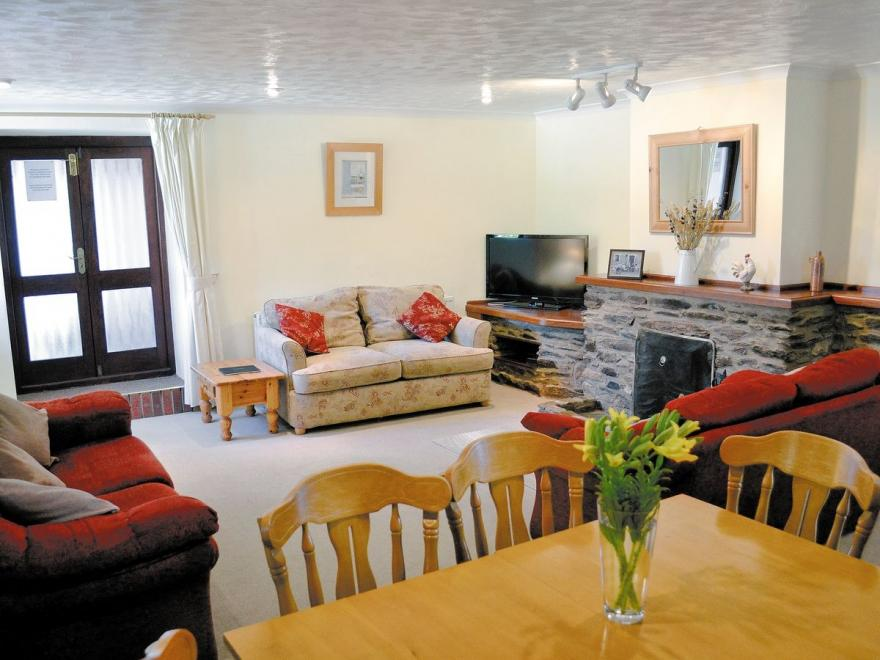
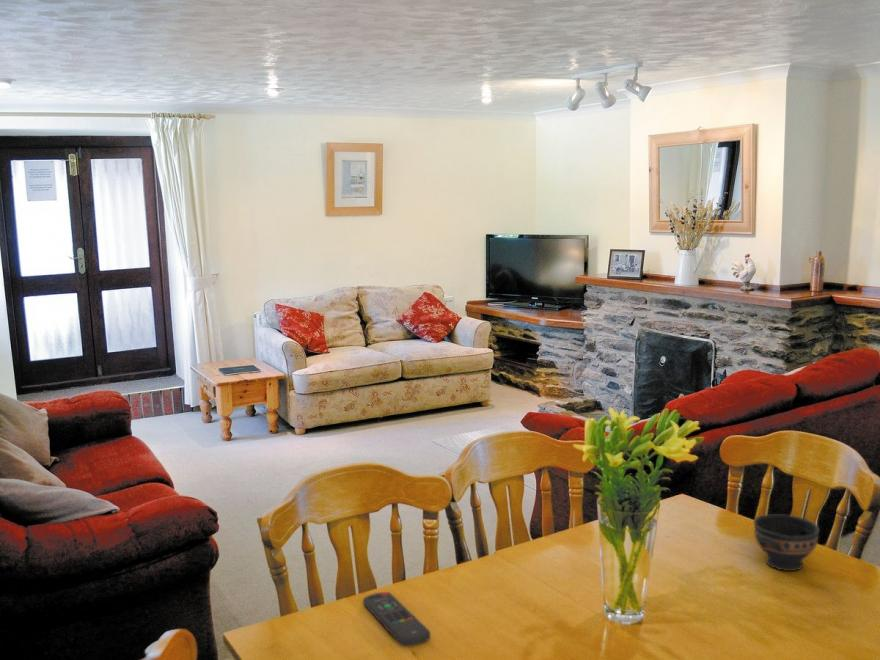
+ bowl [753,513,820,572]
+ remote control [362,591,431,647]
